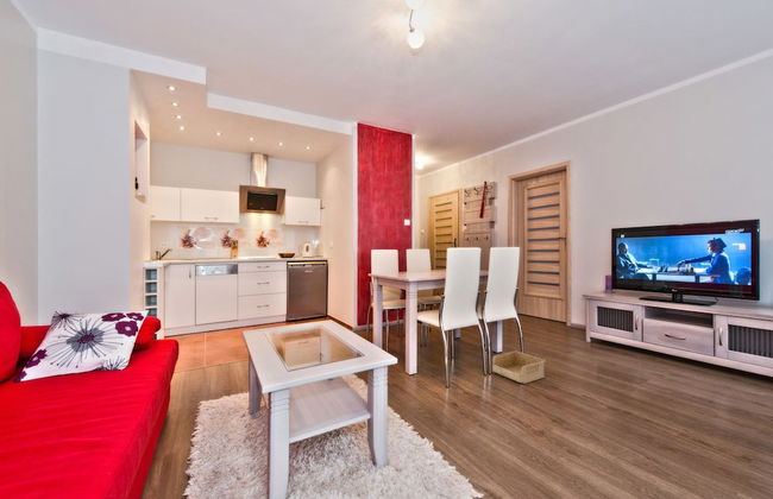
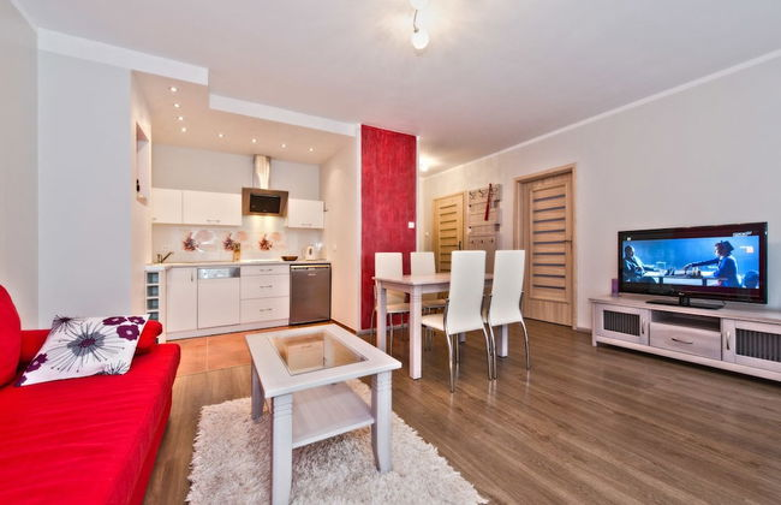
- storage bin [491,349,547,385]
